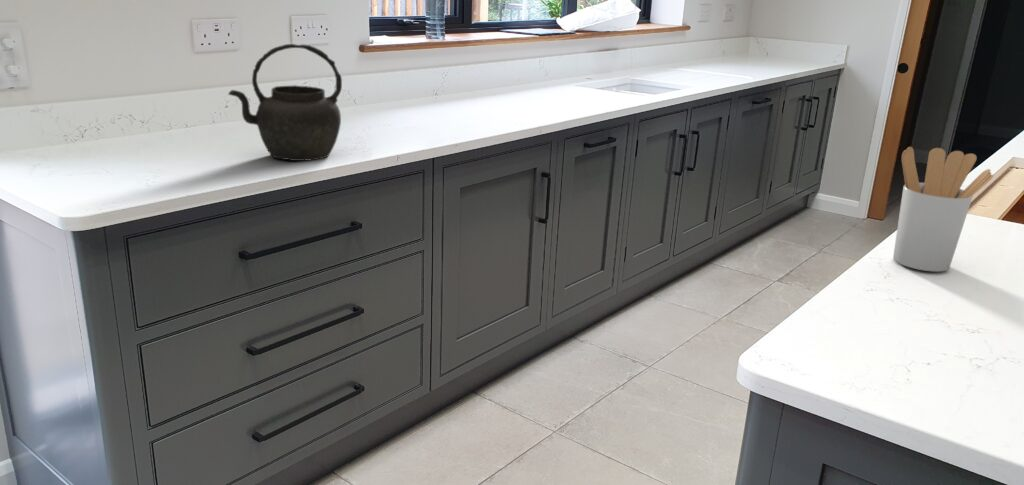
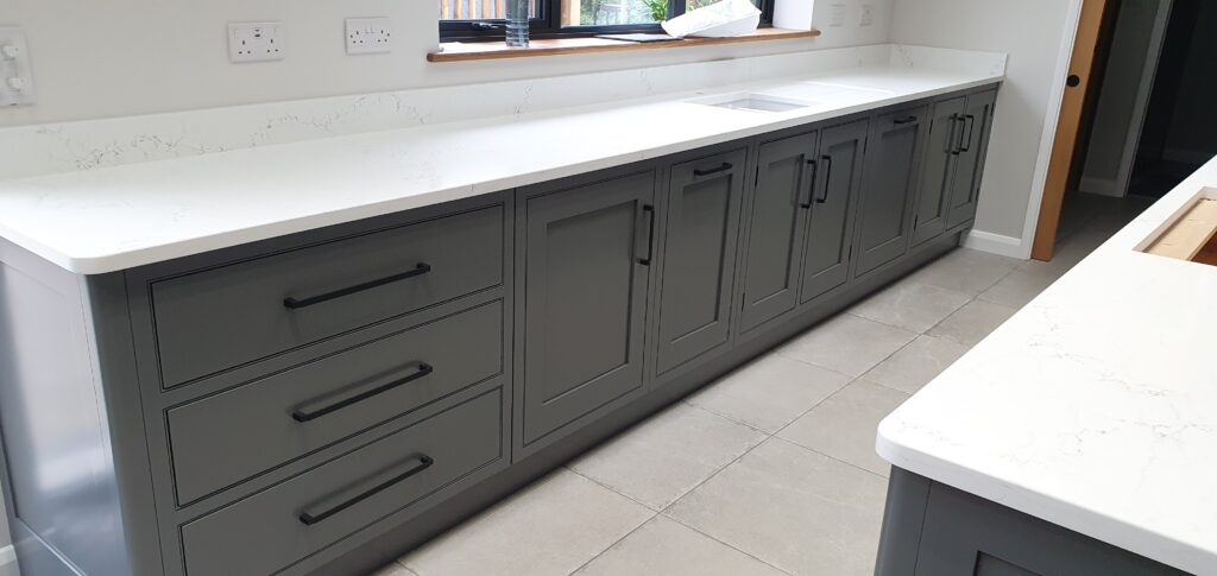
- utensil holder [892,146,994,273]
- kettle [227,43,343,162]
